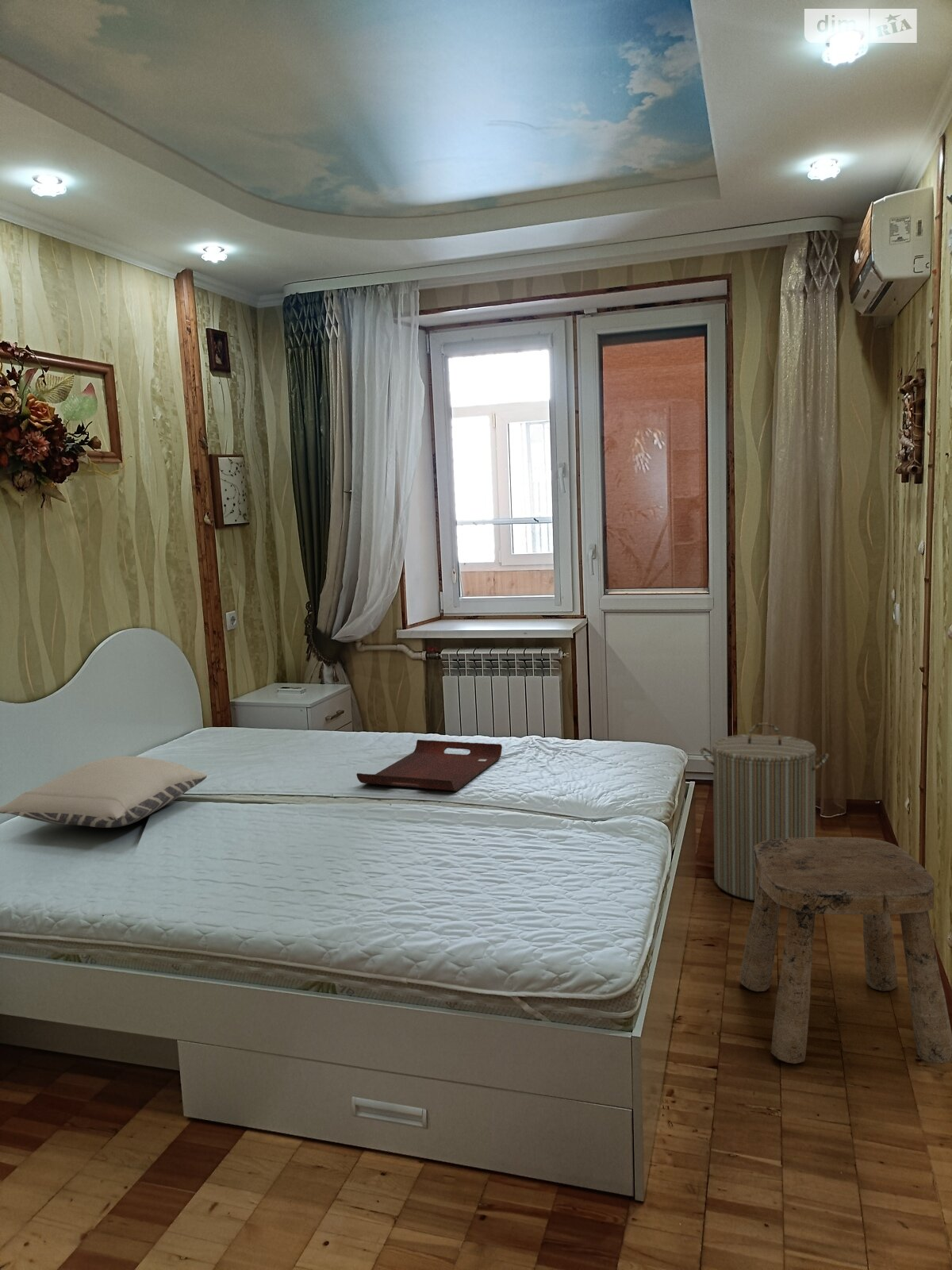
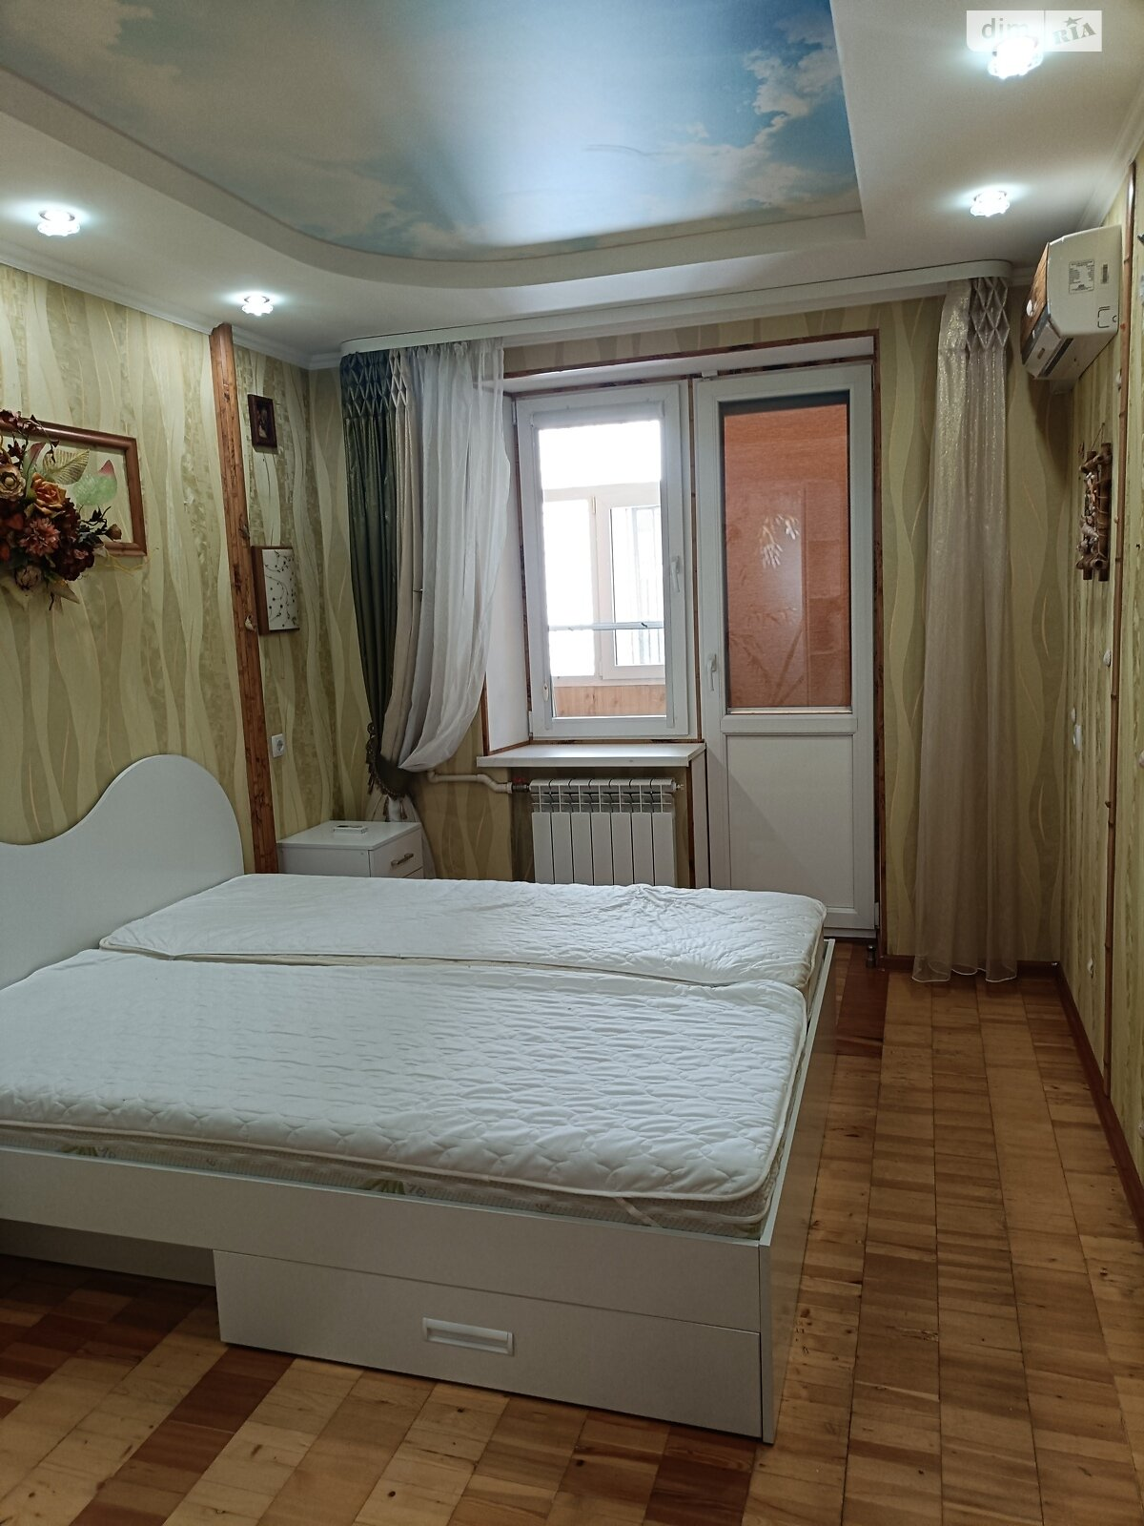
- serving tray [356,739,503,792]
- laundry hamper [700,722,830,902]
- stool [739,837,952,1064]
- pillow [0,756,208,829]
